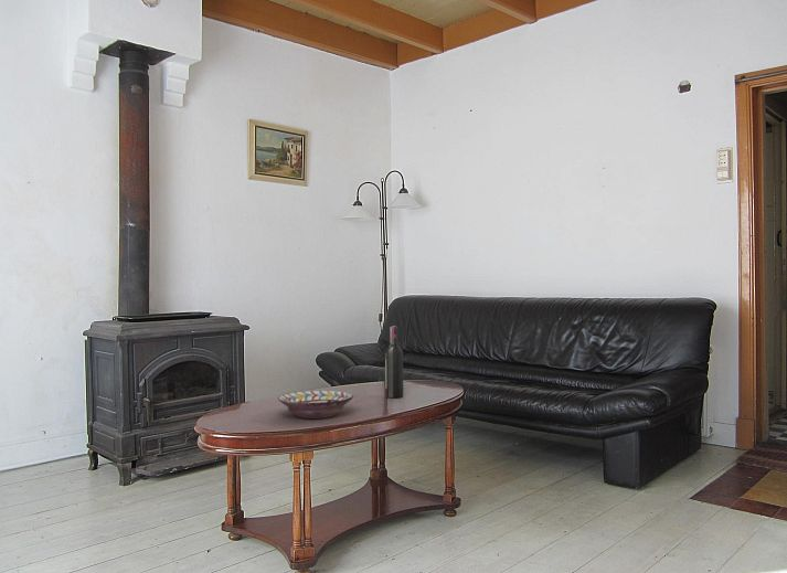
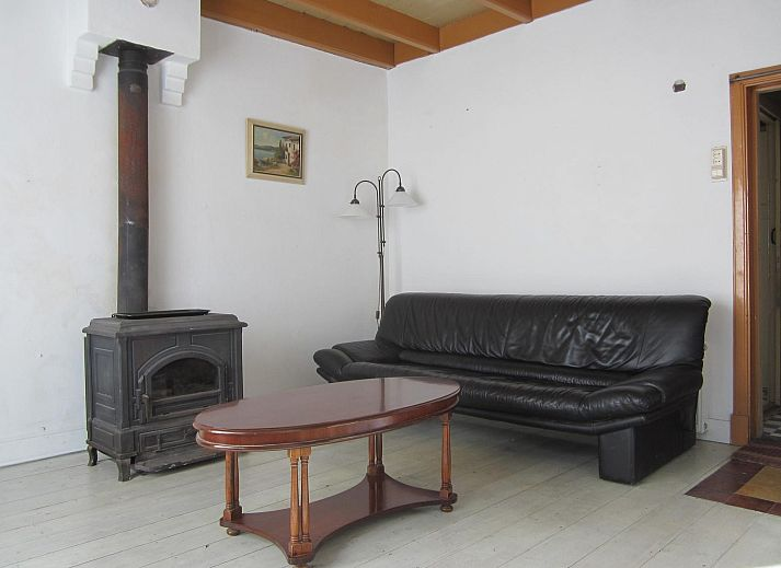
- wine bottle [384,326,404,400]
- decorative bowl [277,390,354,420]
